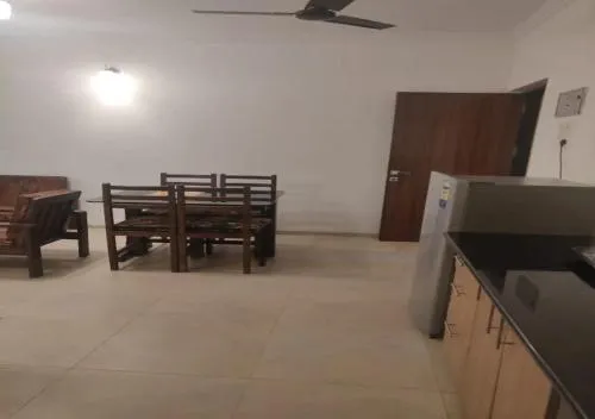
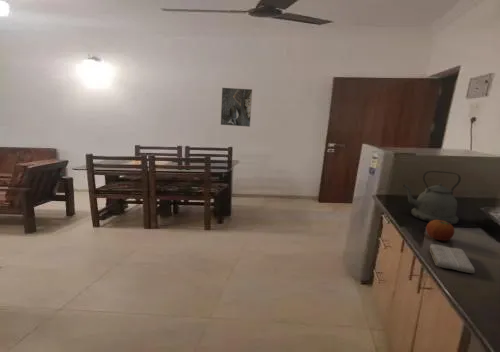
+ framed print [220,87,253,128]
+ kettle [402,170,462,226]
+ fruit [425,220,455,242]
+ washcloth [429,243,476,274]
